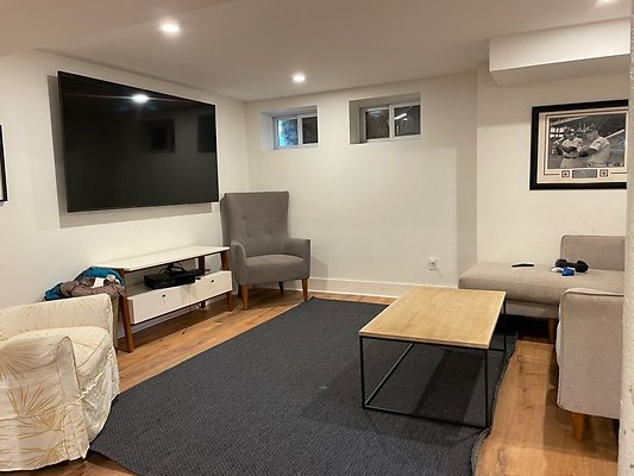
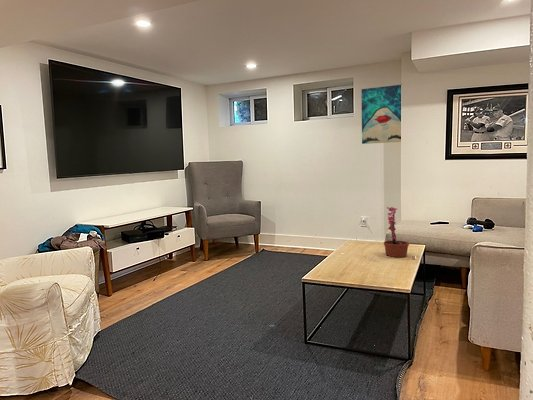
+ wall art [360,84,402,145]
+ potted plant [383,206,414,259]
